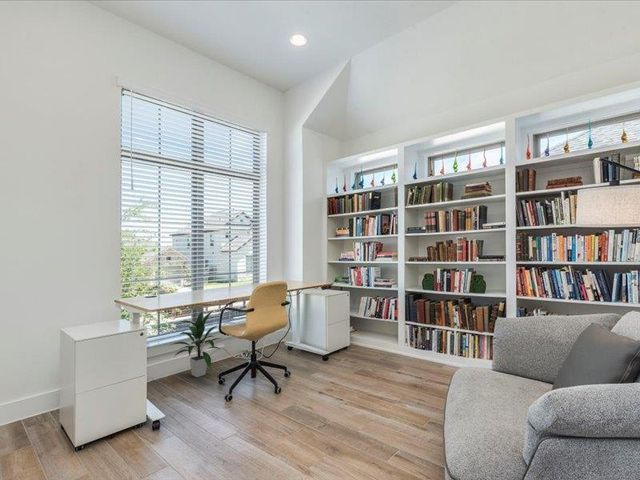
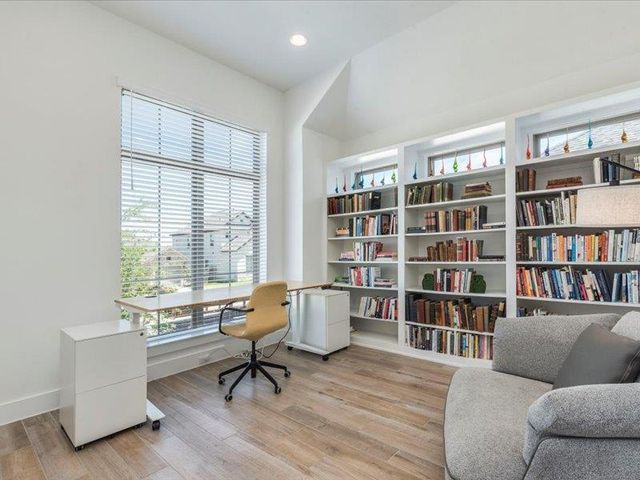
- indoor plant [168,309,223,378]
